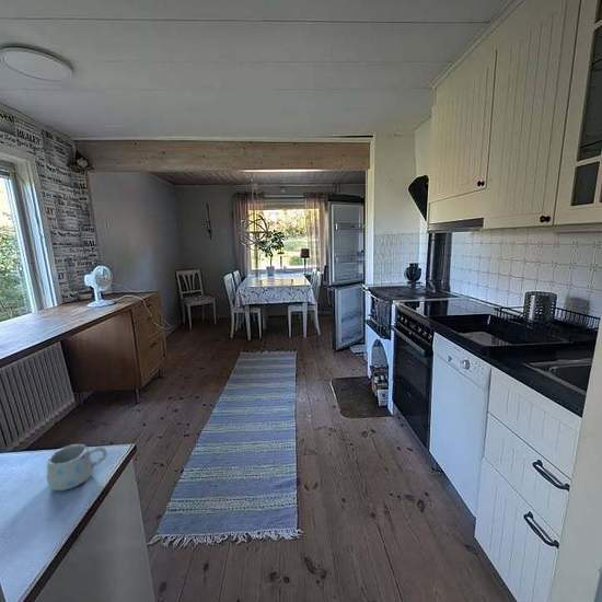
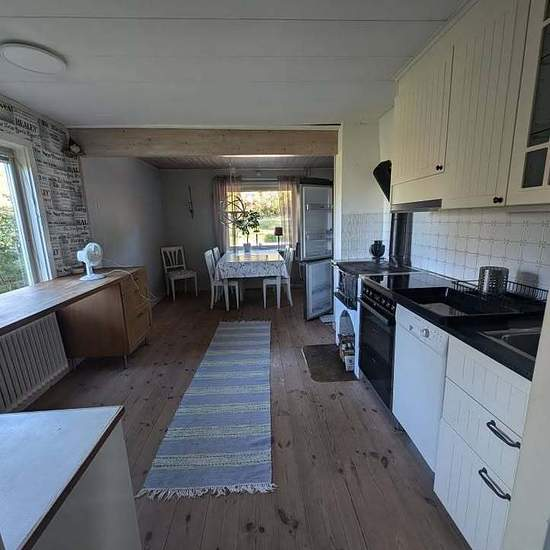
- mug [46,443,108,491]
